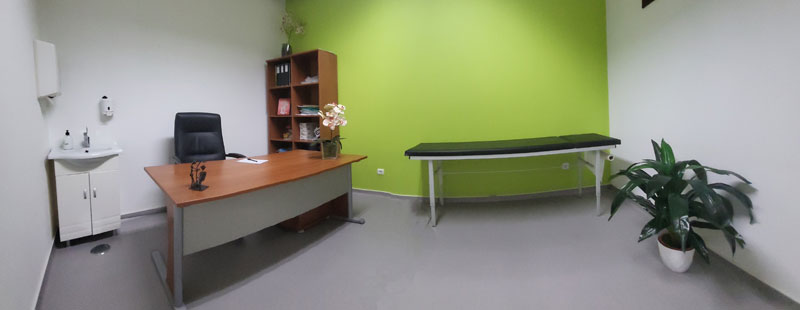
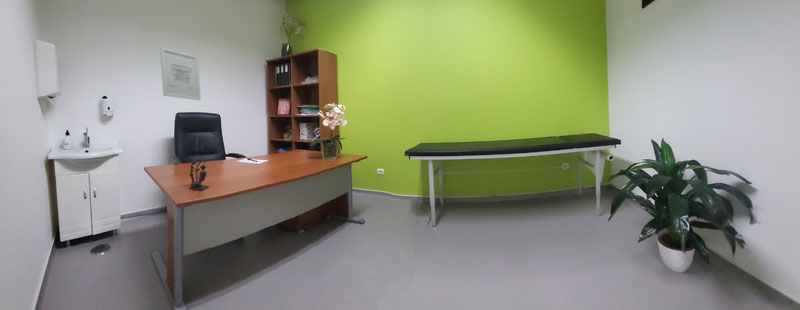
+ wall art [159,46,202,101]
